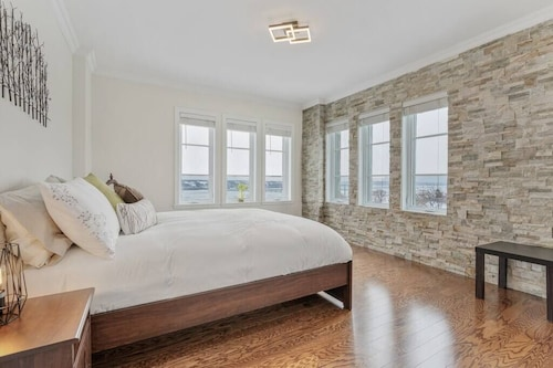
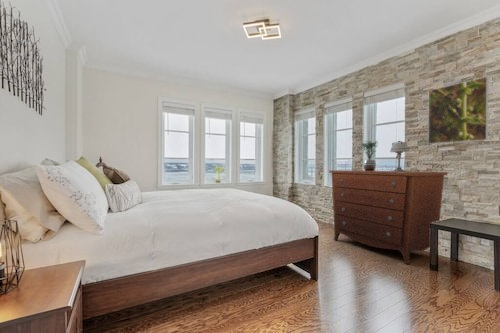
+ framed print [427,76,489,145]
+ potted plant [358,139,379,171]
+ table lamp [389,140,410,172]
+ dresser [328,169,449,265]
